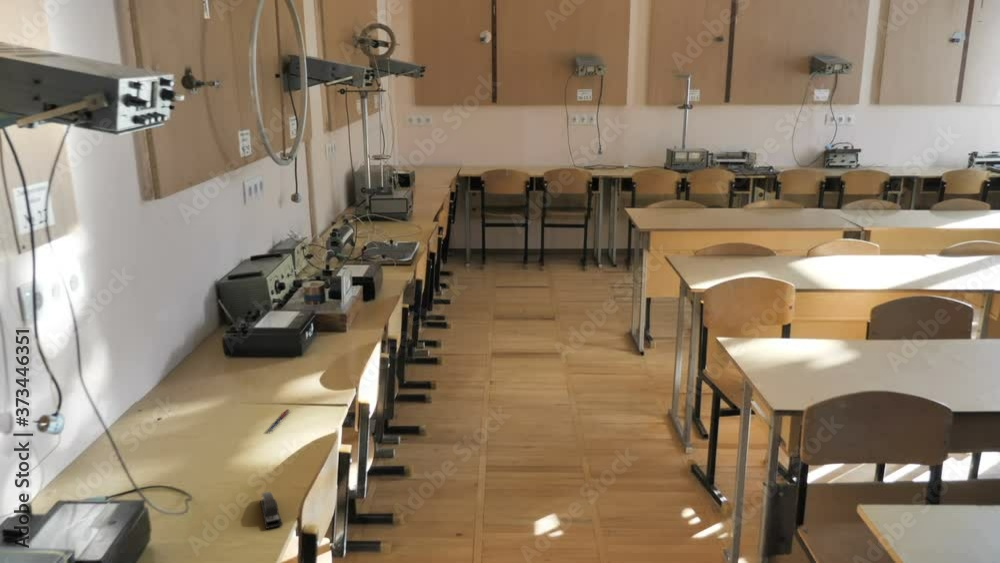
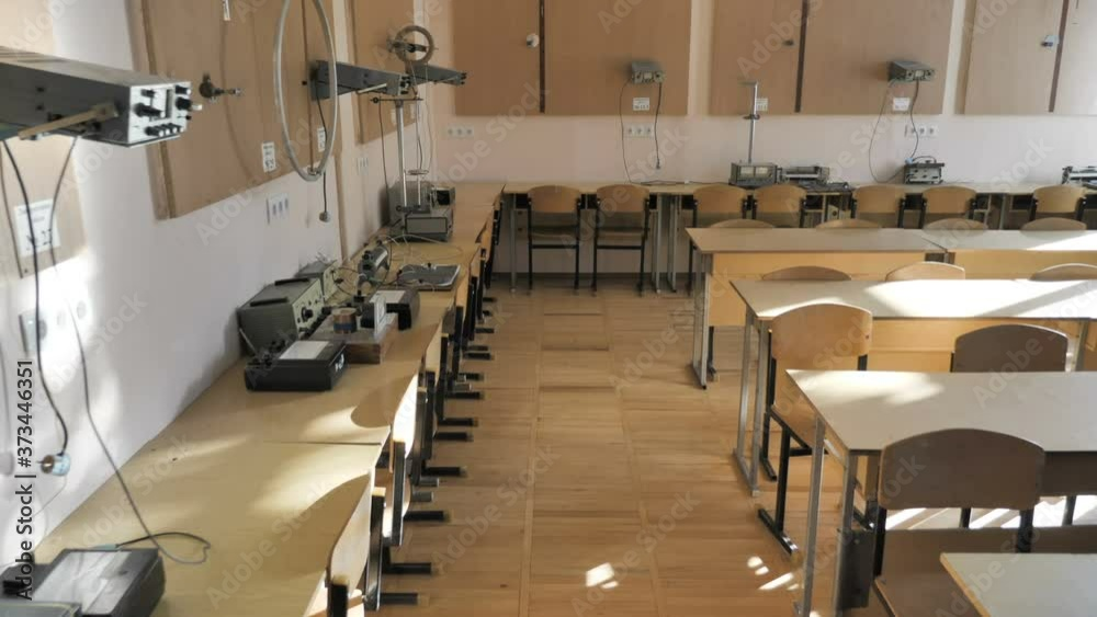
- pen [265,408,291,433]
- stapler [259,491,284,530]
